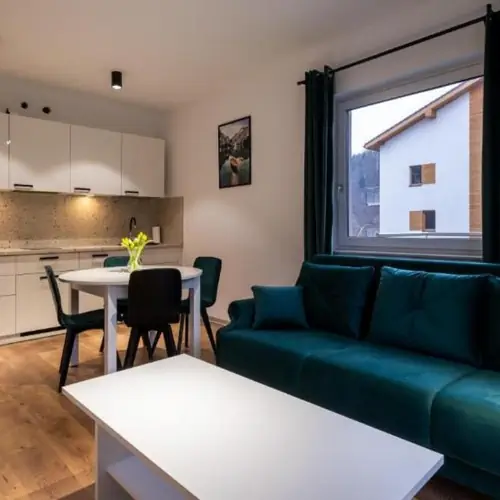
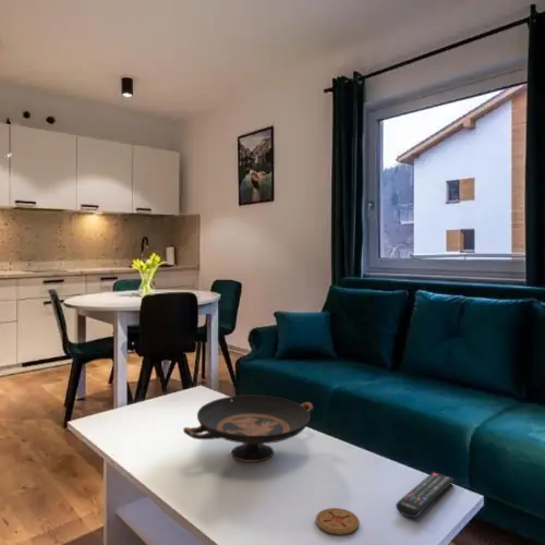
+ remote control [395,471,456,519]
+ coaster [315,507,360,535]
+ decorative bowl [182,395,315,463]
